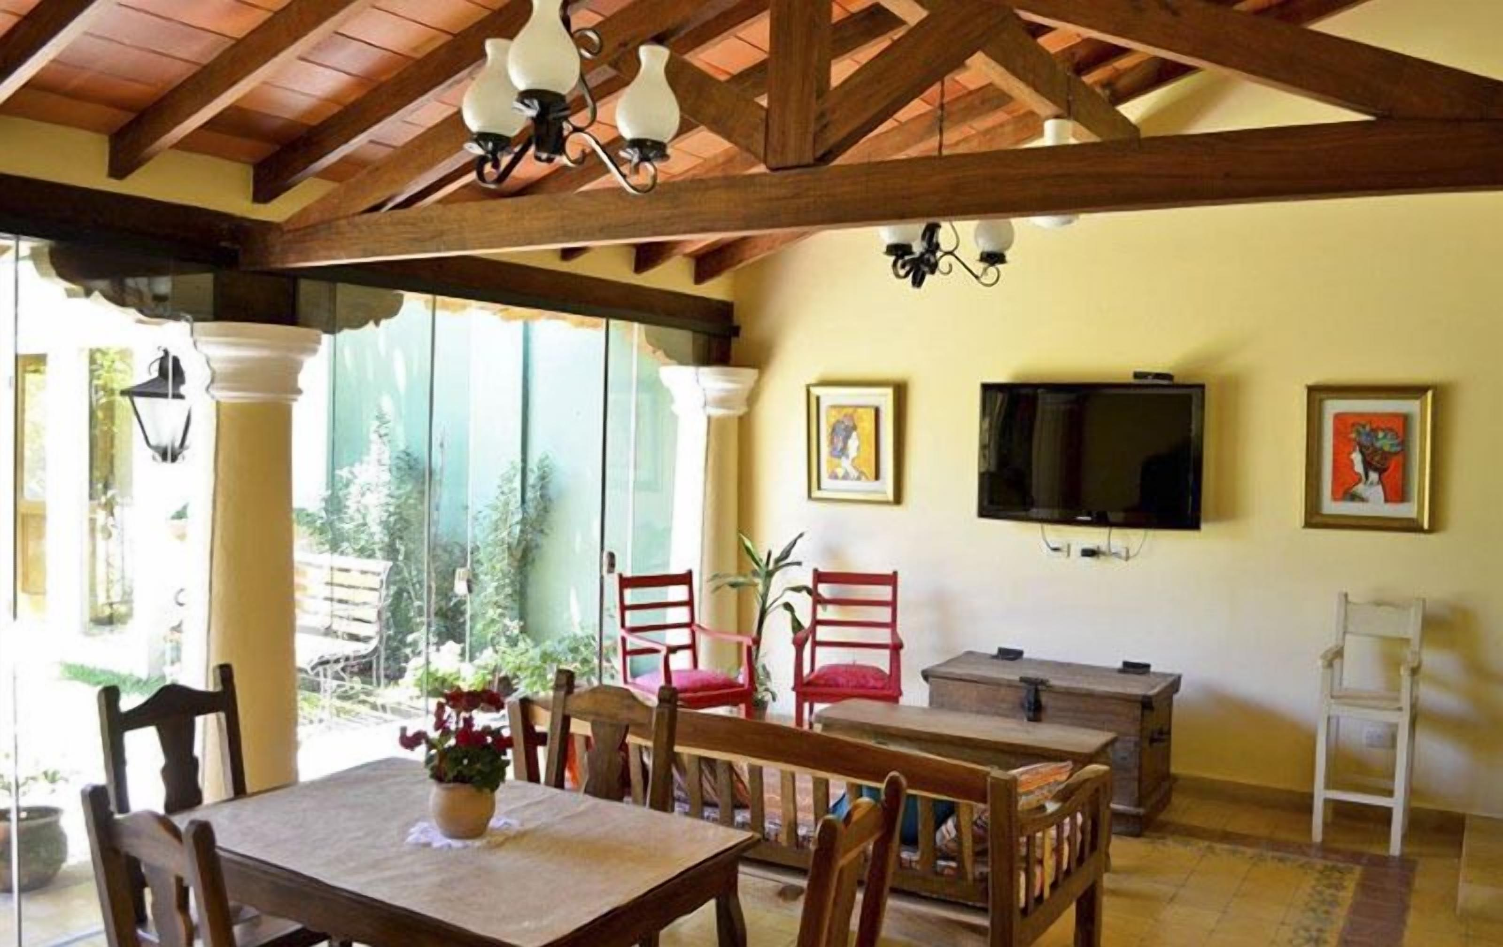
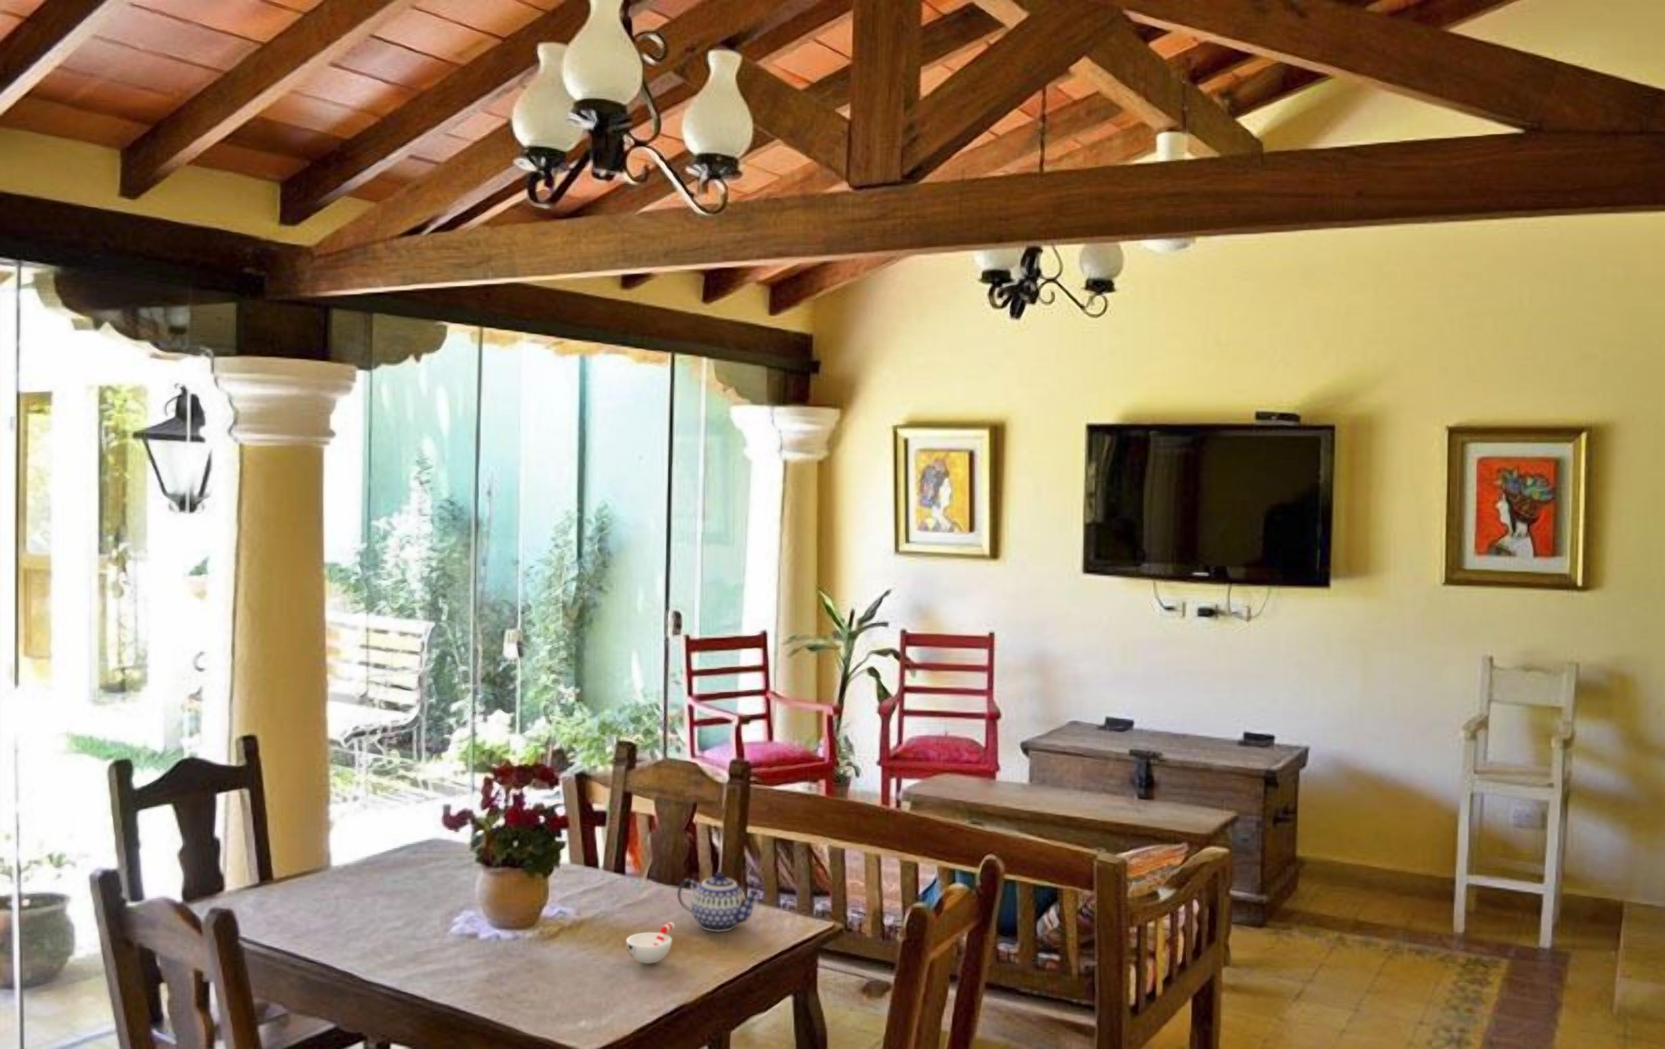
+ teapot [677,871,761,932]
+ cup [626,922,675,964]
